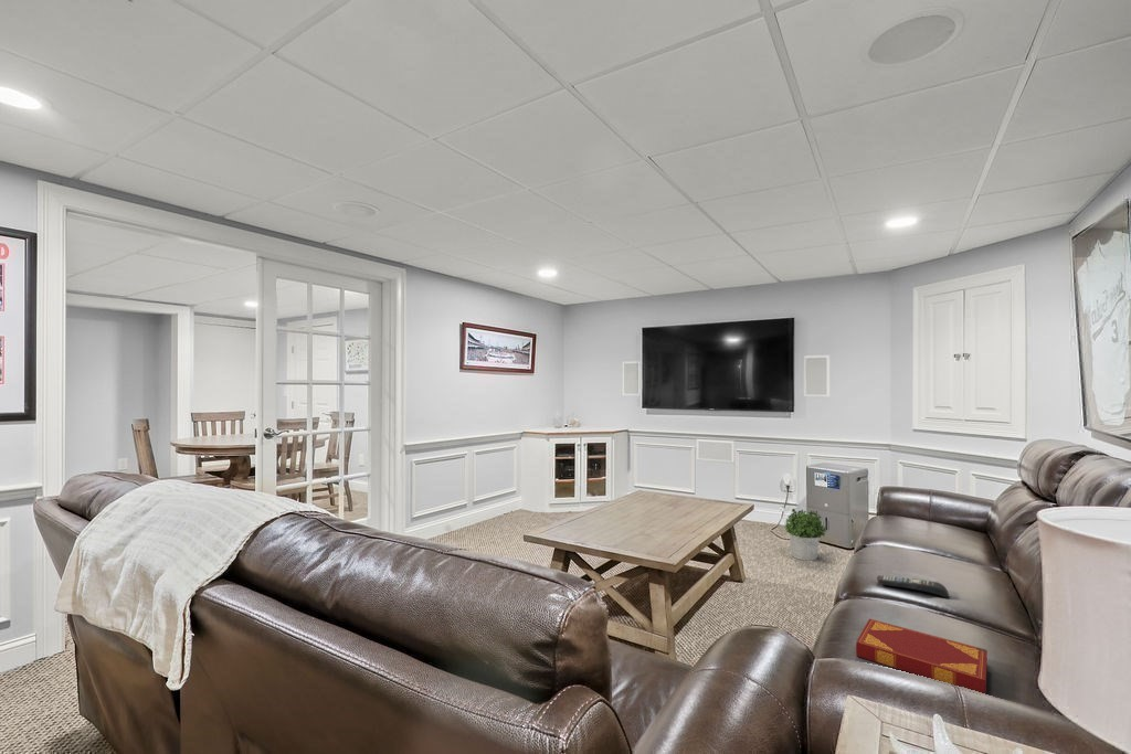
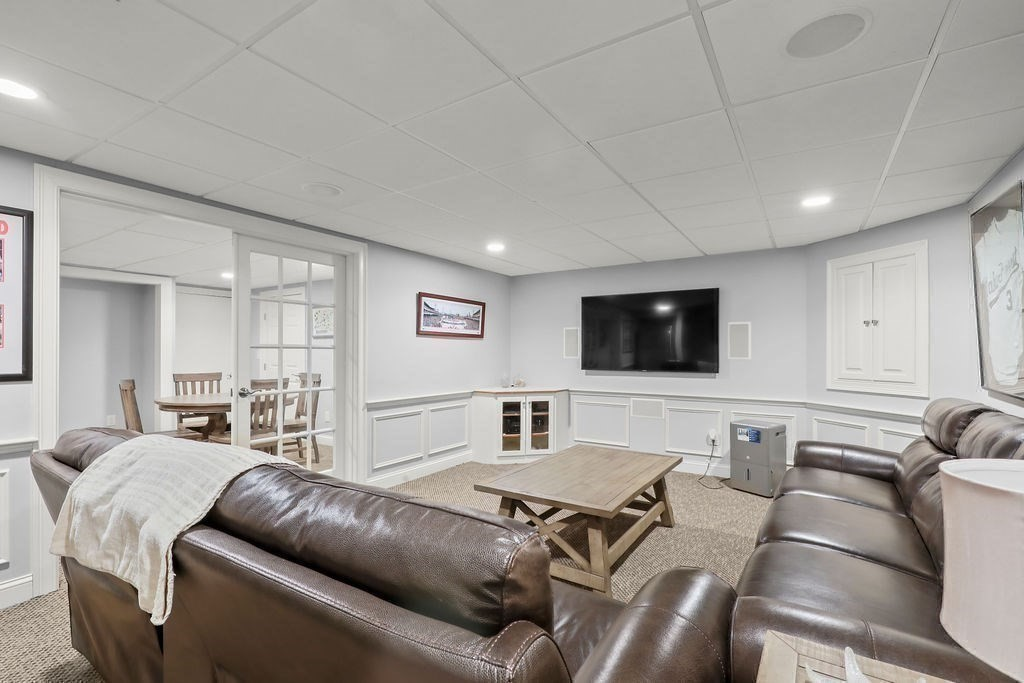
- remote control [876,574,950,599]
- hardback book [855,618,989,694]
- potted plant [784,508,827,562]
